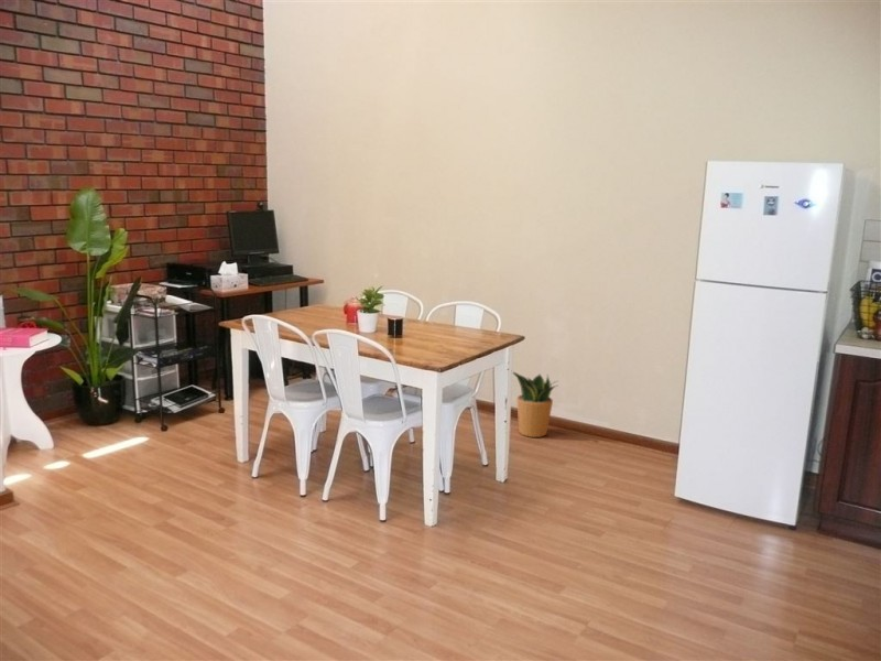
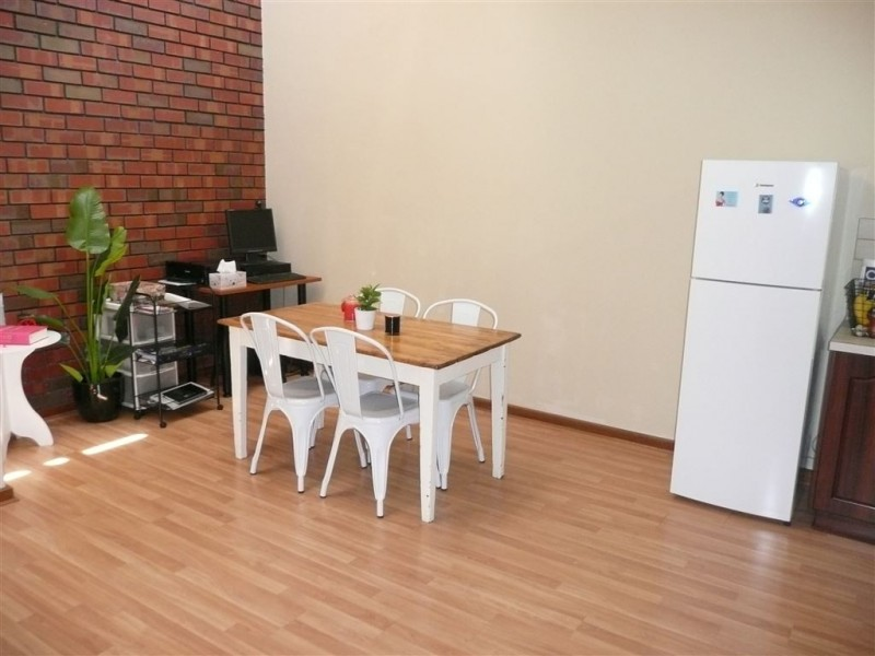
- potted plant [512,371,561,438]
